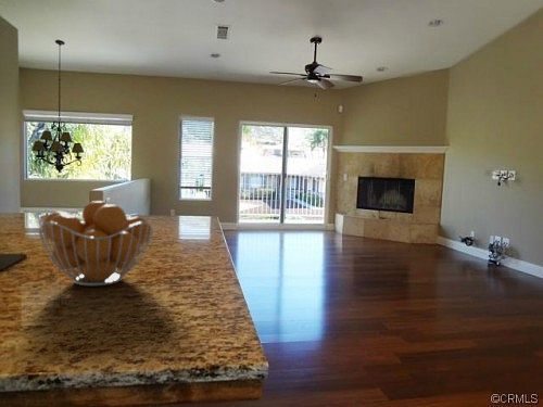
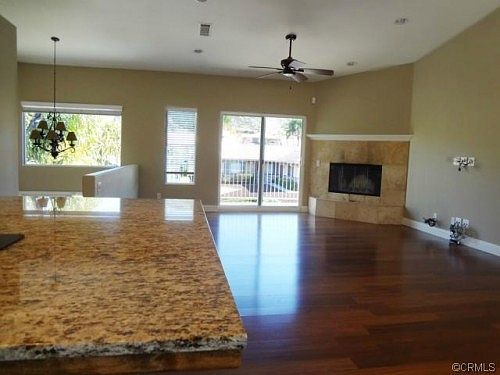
- fruit basket [37,200,154,287]
